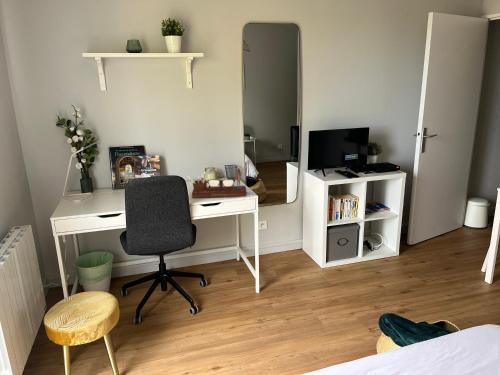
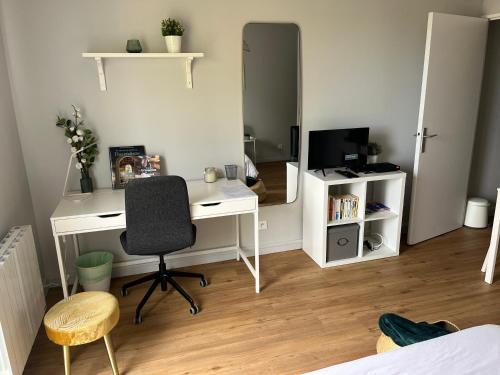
- desk organizer [186,167,247,199]
